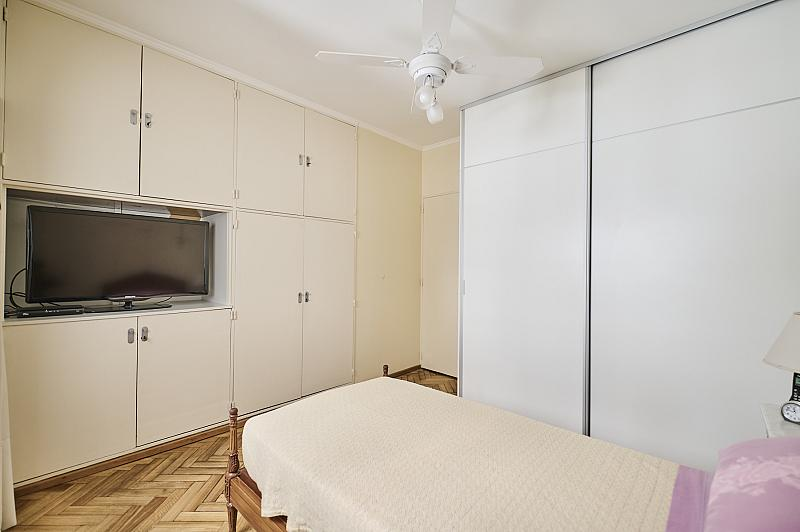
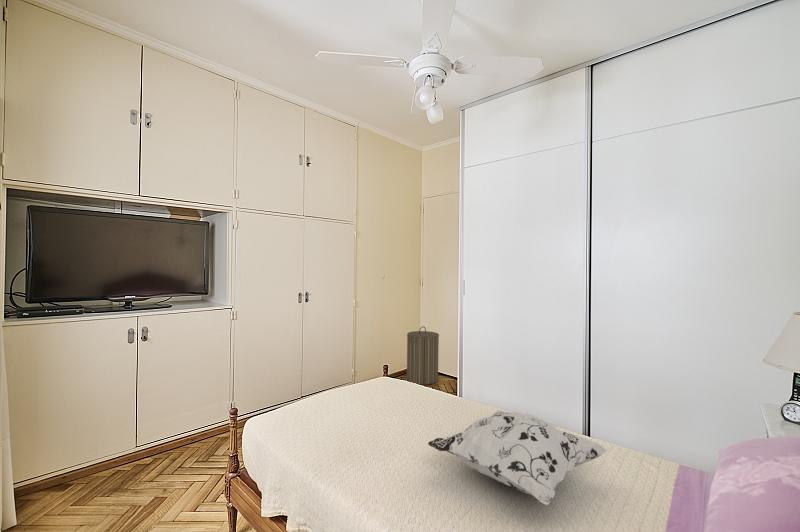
+ decorative pillow [426,410,609,506]
+ laundry hamper [406,326,440,386]
